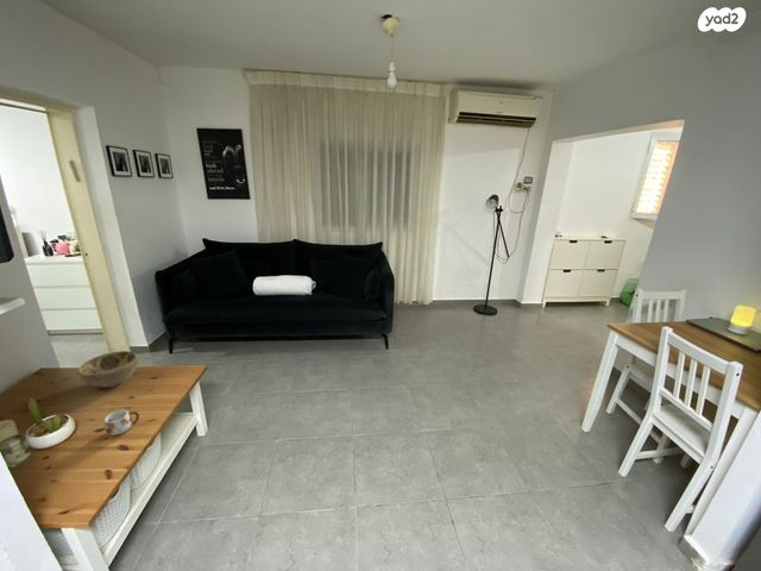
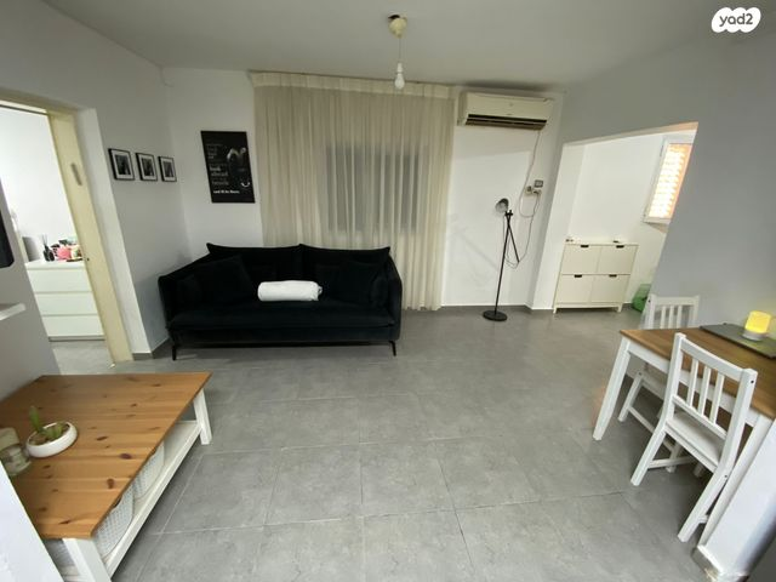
- decorative bowl [77,350,139,388]
- mug [103,409,140,437]
